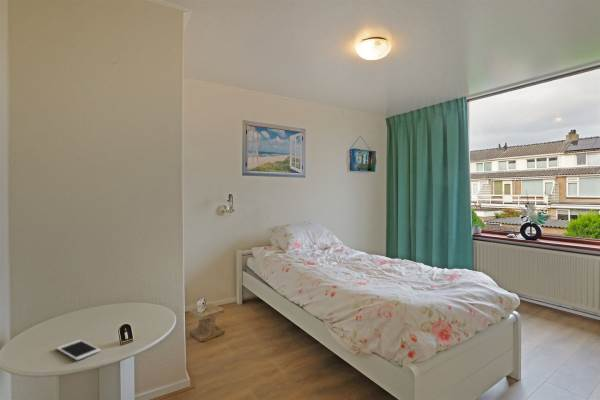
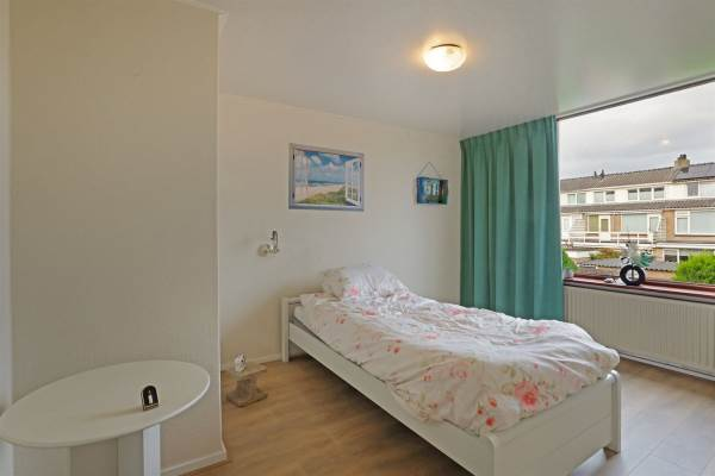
- cell phone [56,339,101,361]
